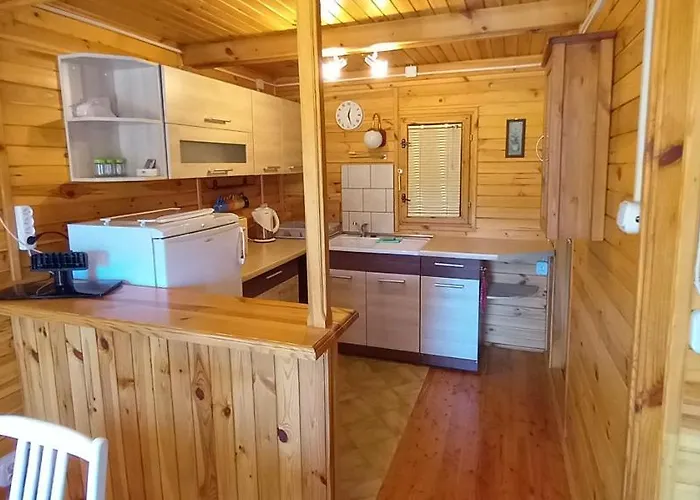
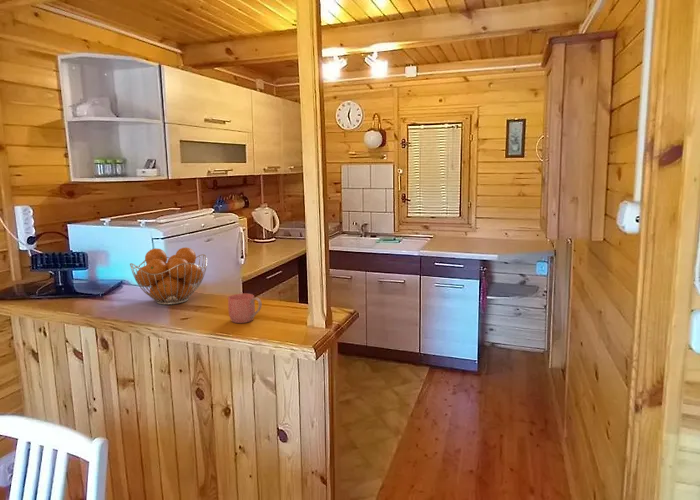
+ fruit basket [129,246,208,306]
+ mug [227,293,263,324]
